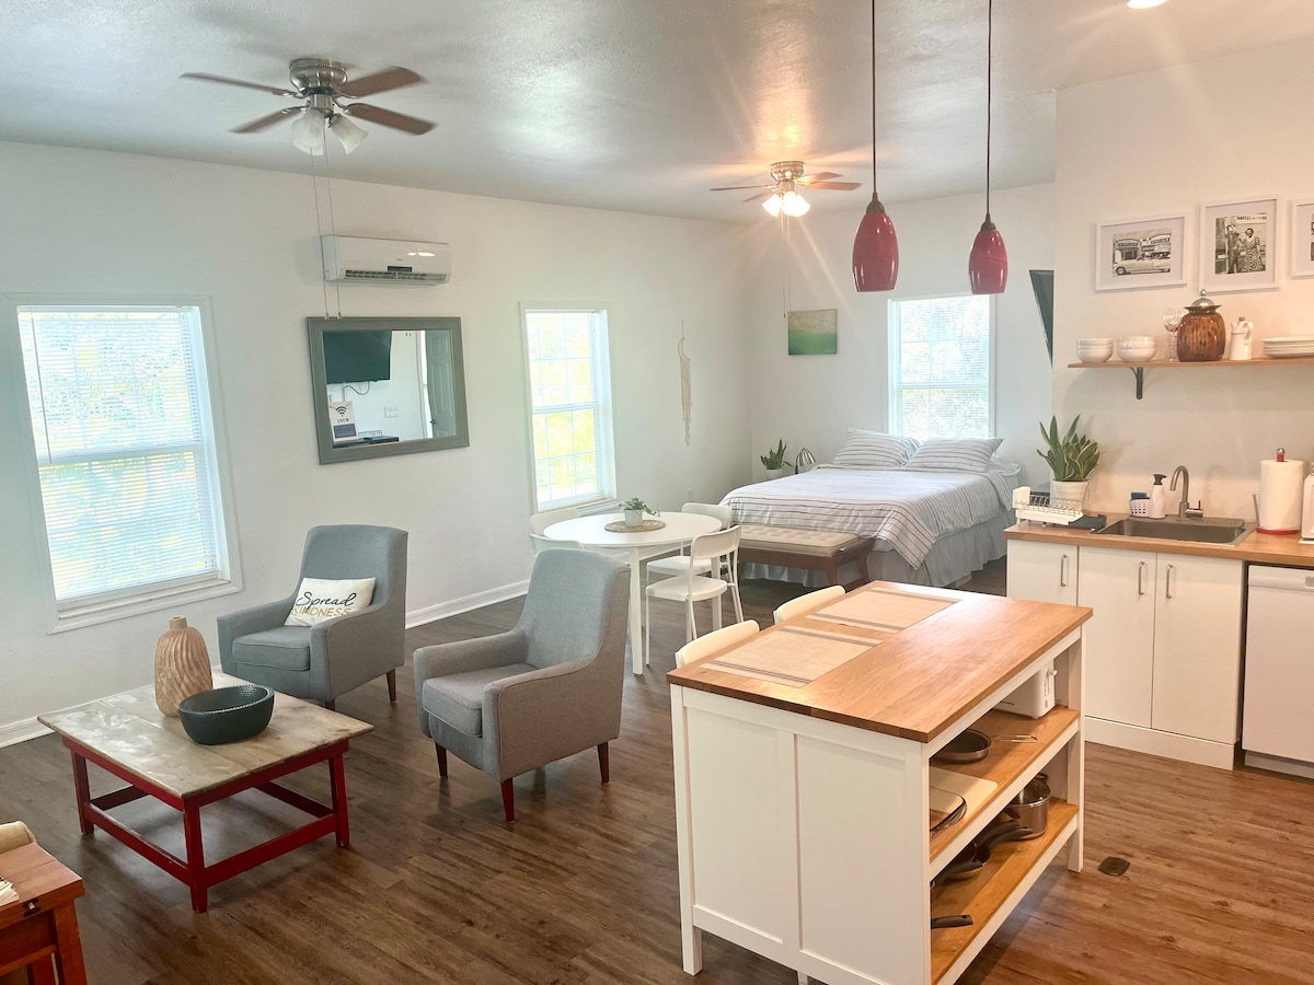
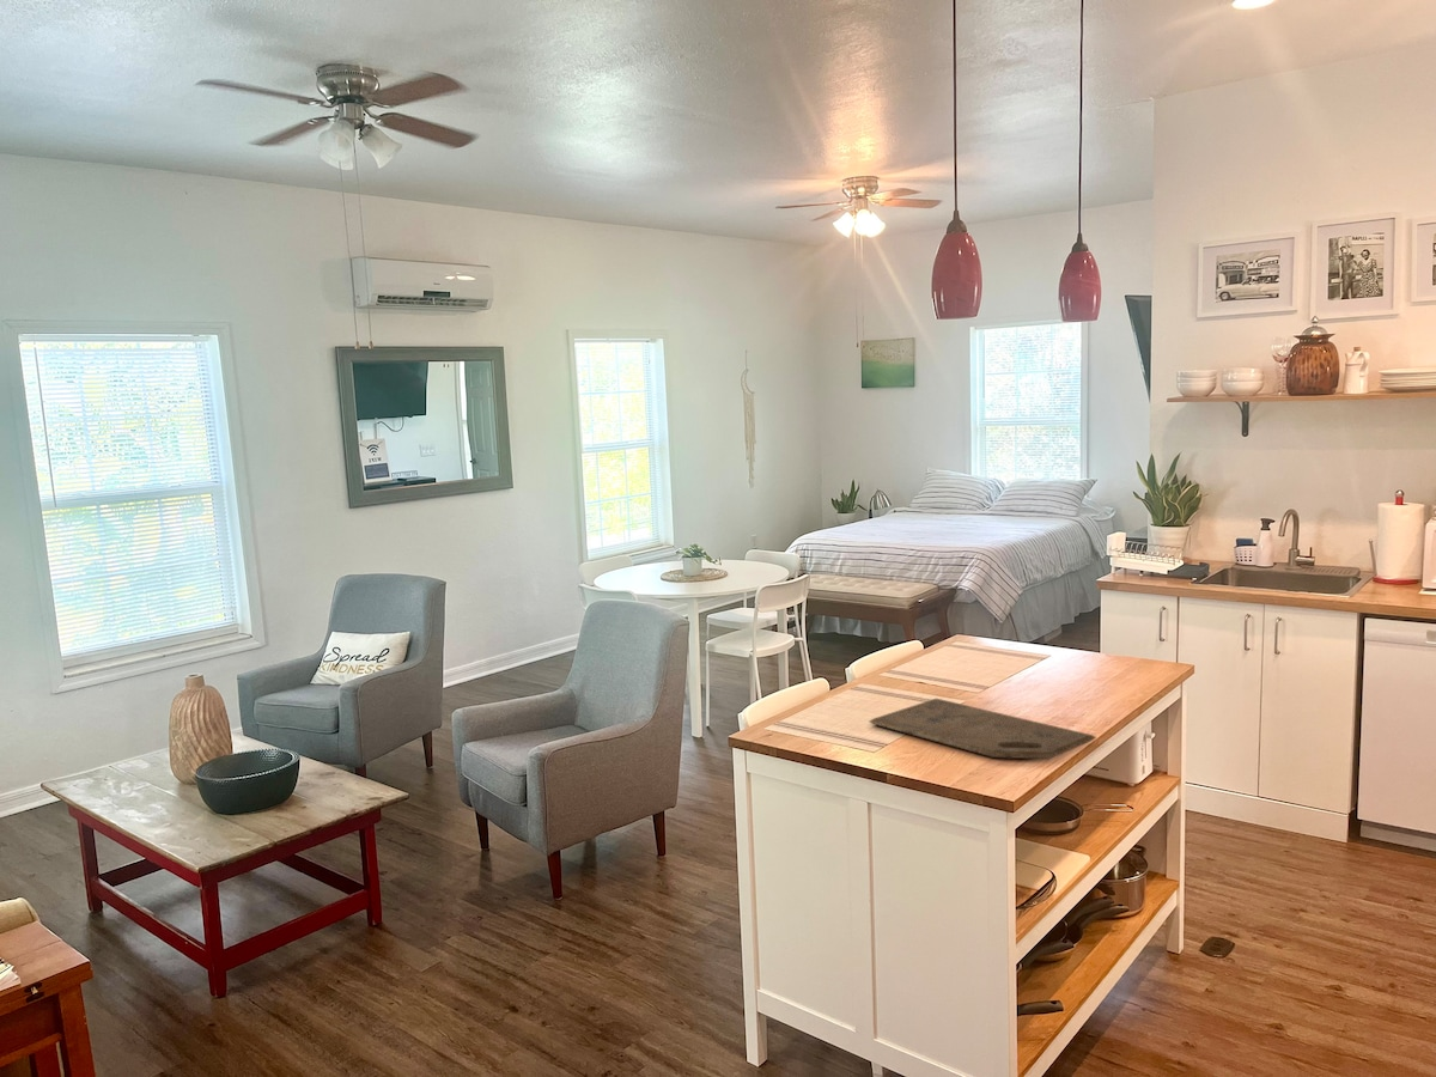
+ cutting board [868,698,1097,760]
